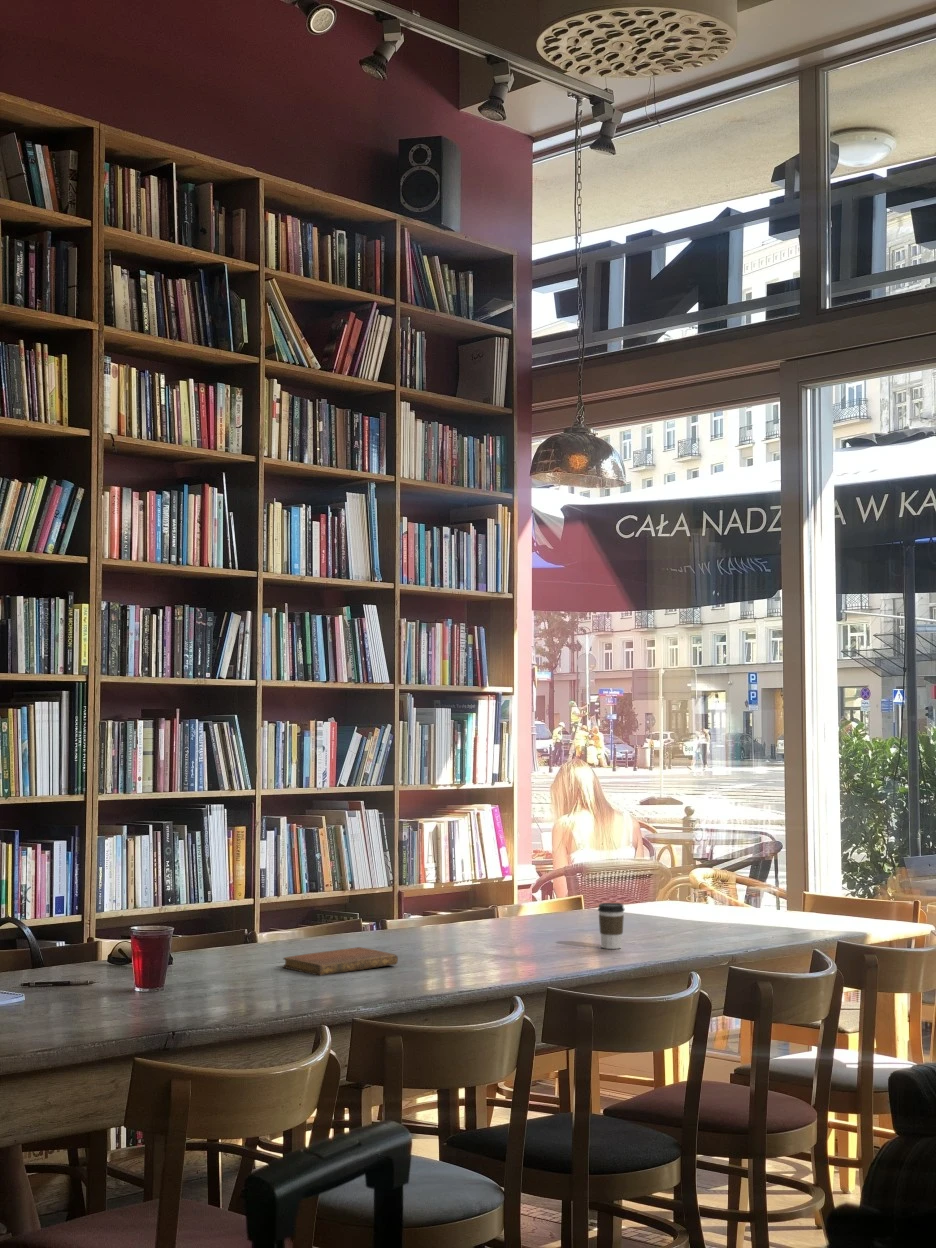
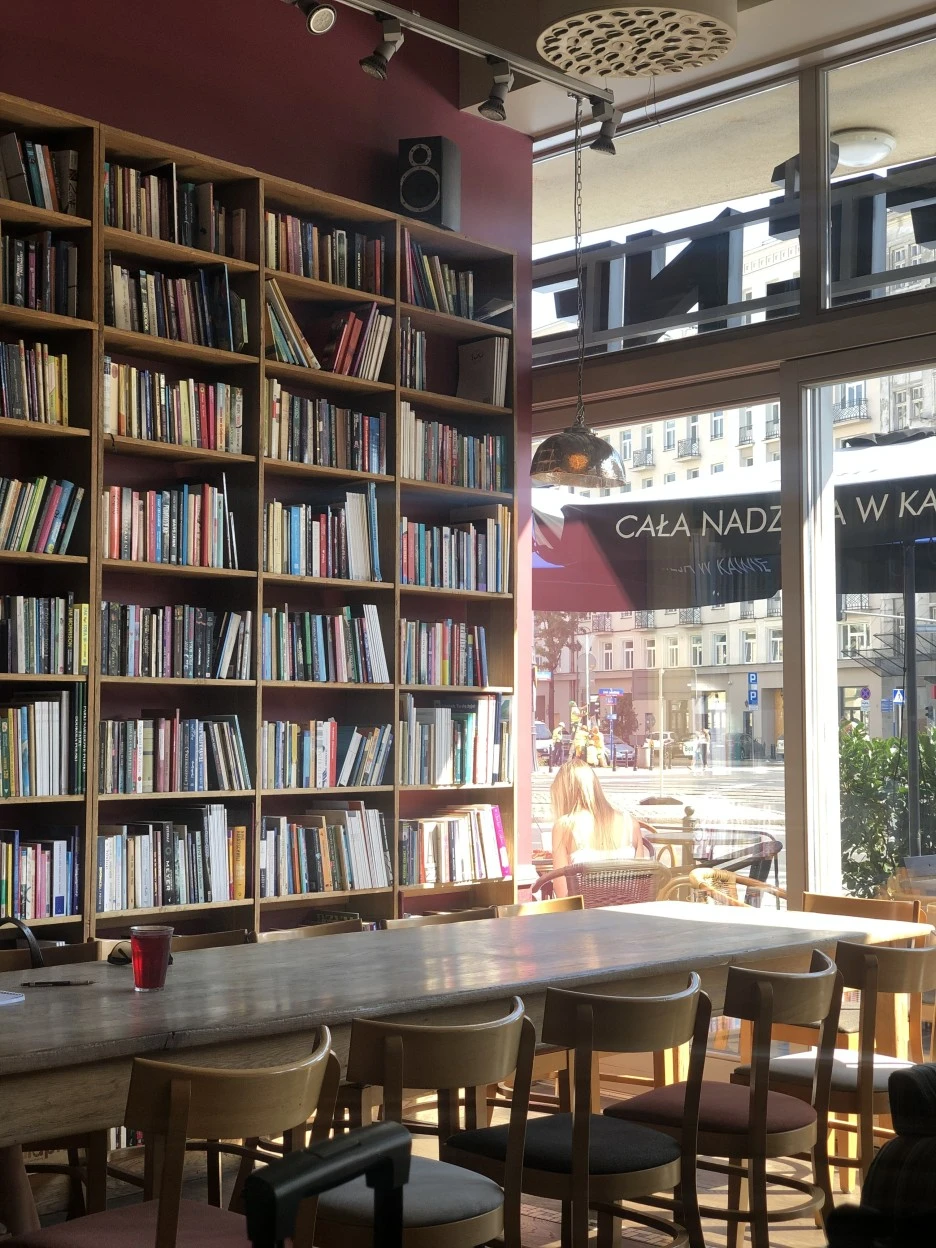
- notebook [282,946,399,977]
- coffee cup [597,902,626,950]
